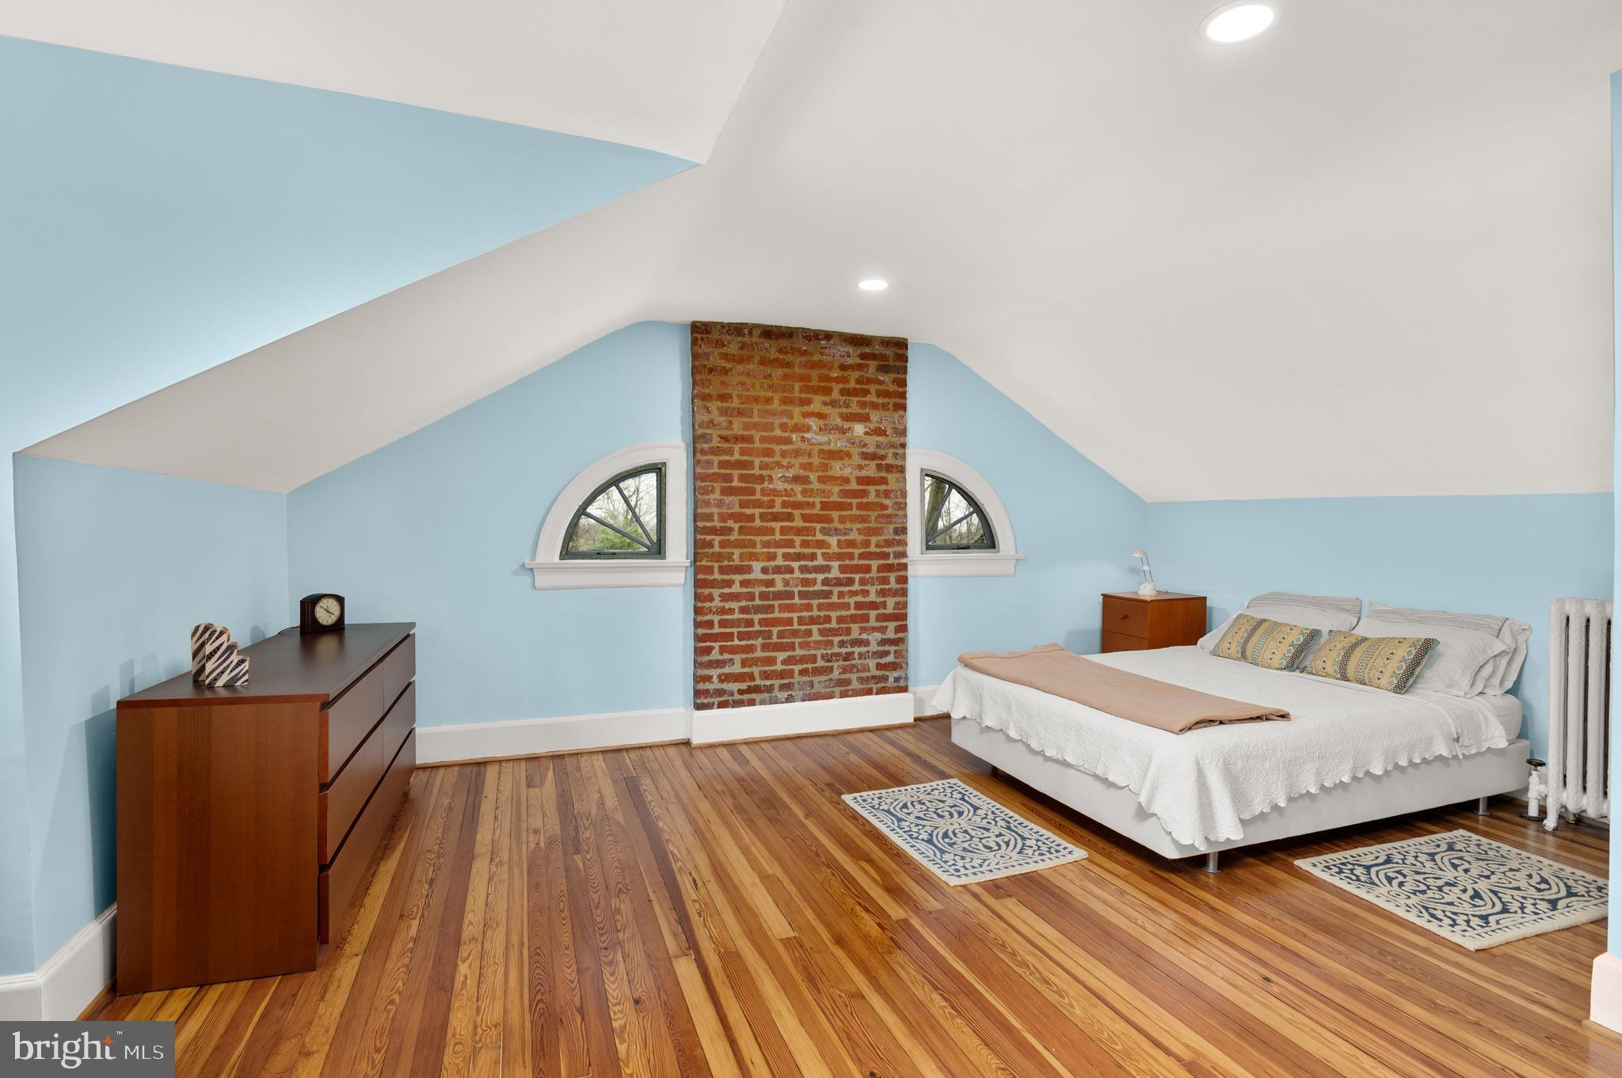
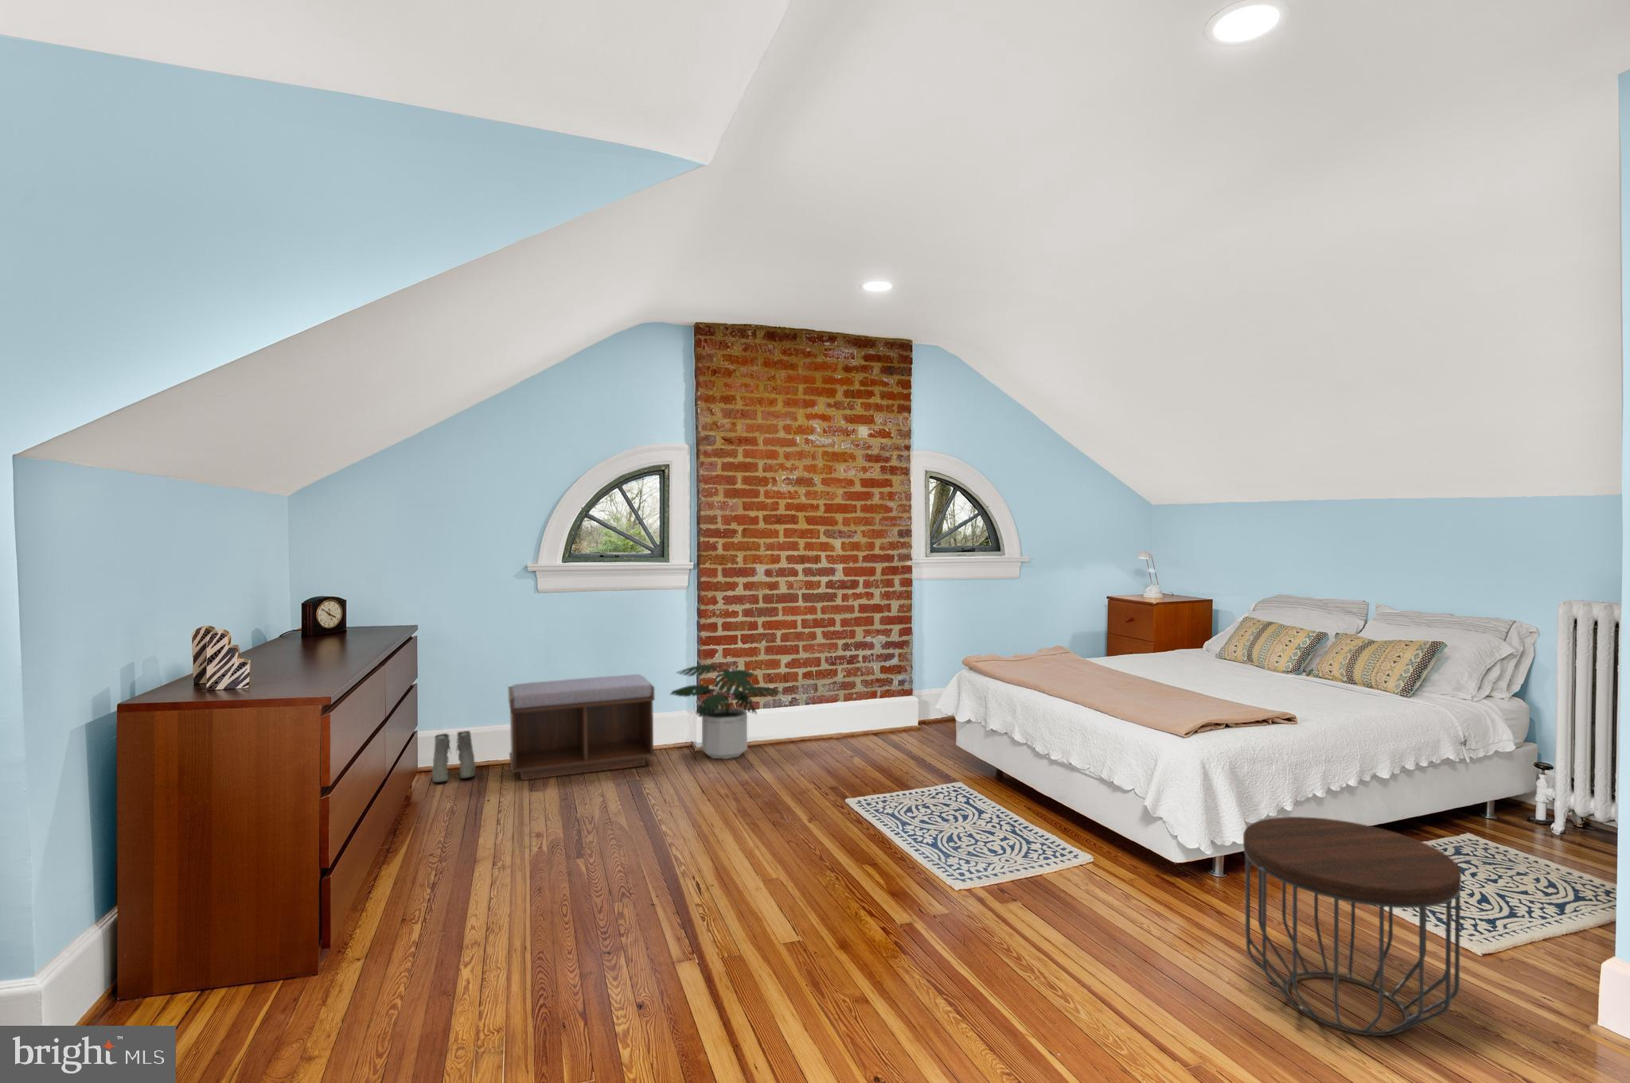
+ bench [507,673,657,781]
+ boots [432,730,476,783]
+ potted plant [670,664,784,759]
+ side table [1242,816,1462,1037]
